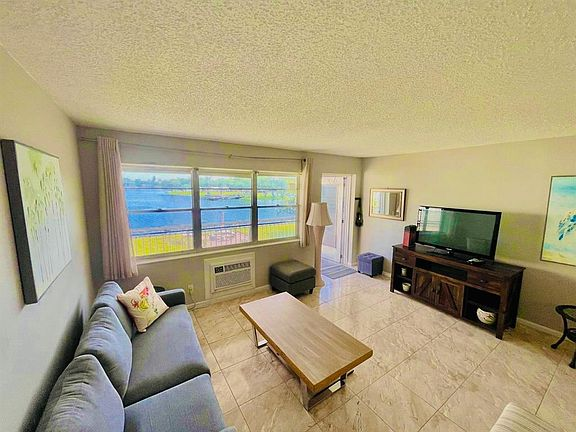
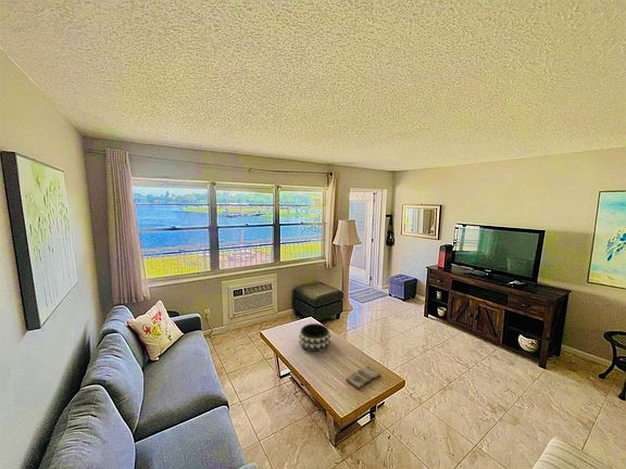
+ decorative bowl [298,322,331,353]
+ diary [346,365,381,391]
